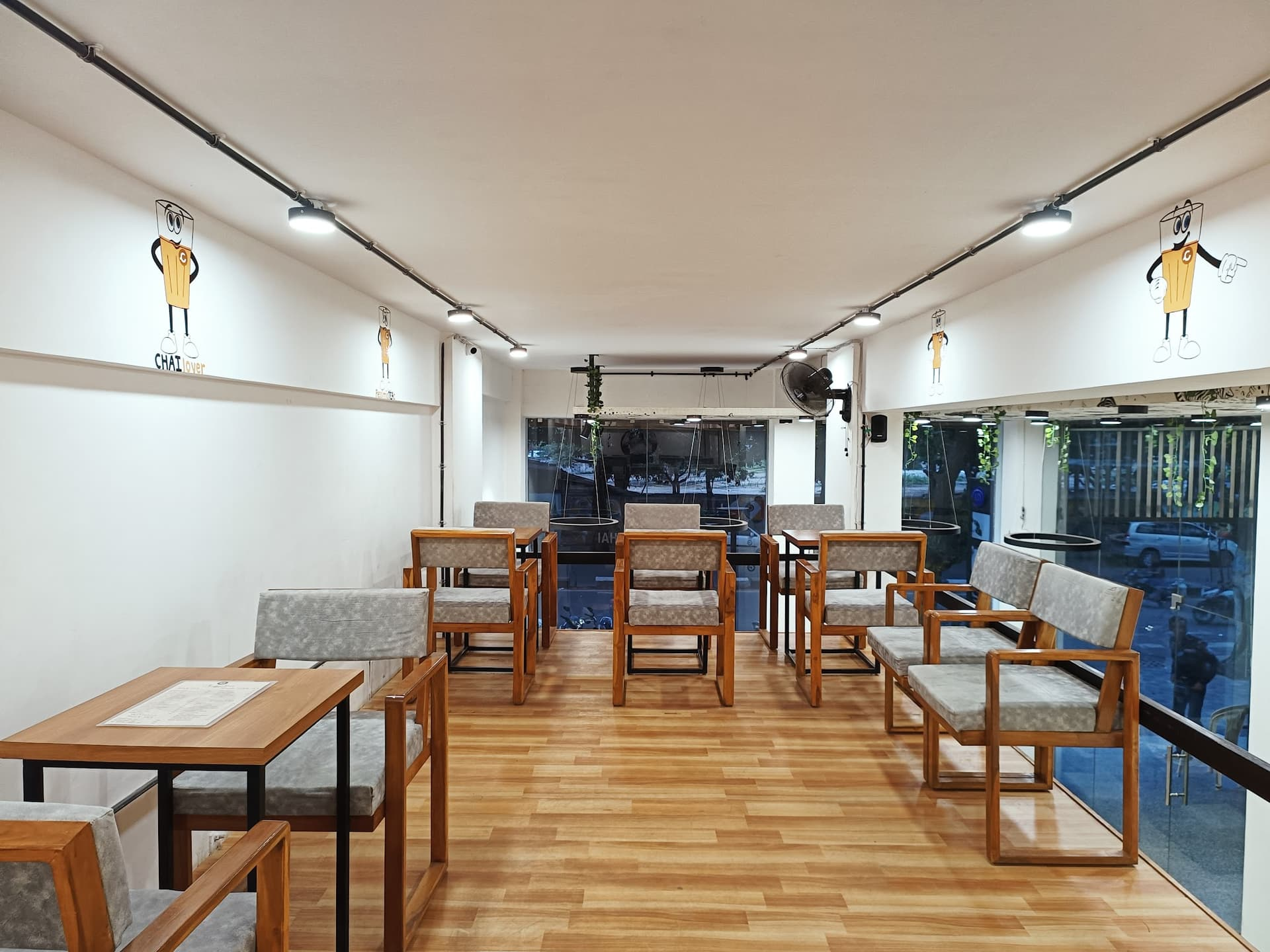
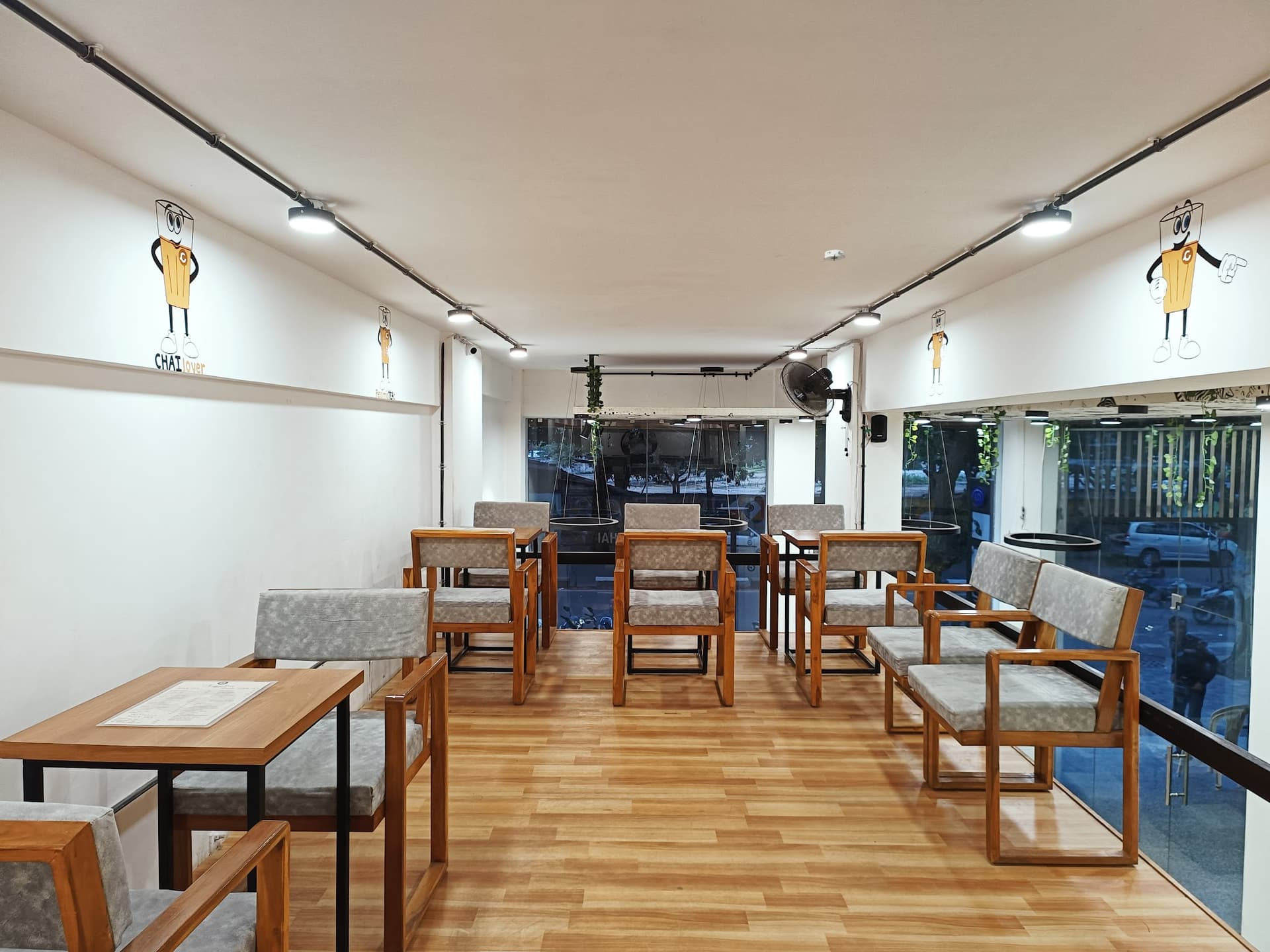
+ smoke detector [822,249,847,262]
